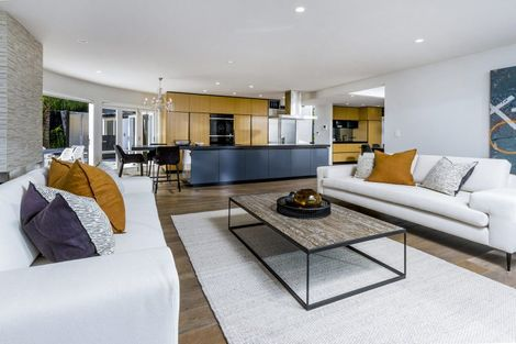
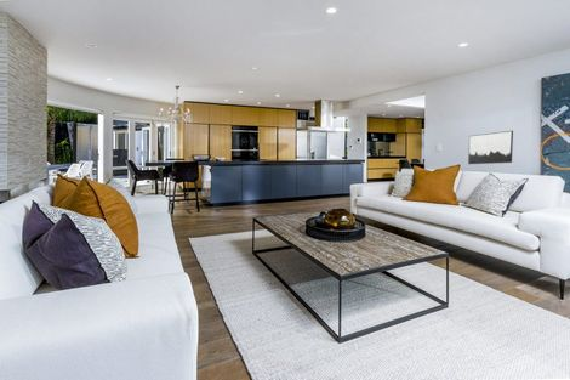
+ wall art [467,130,514,165]
